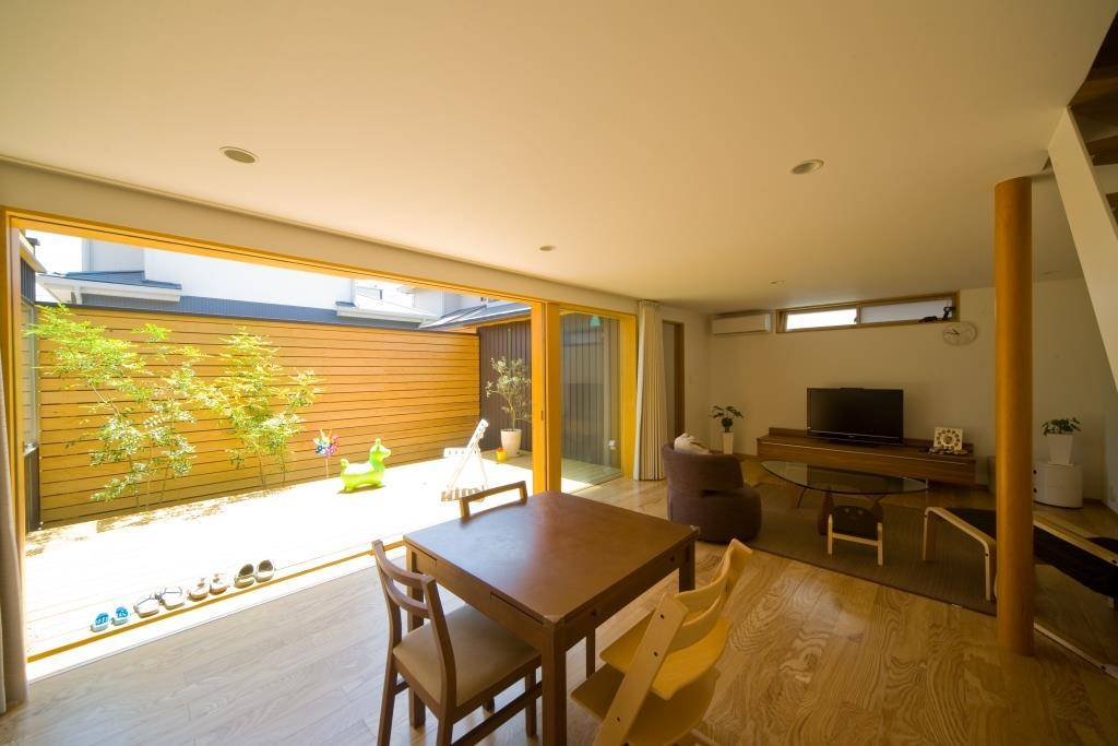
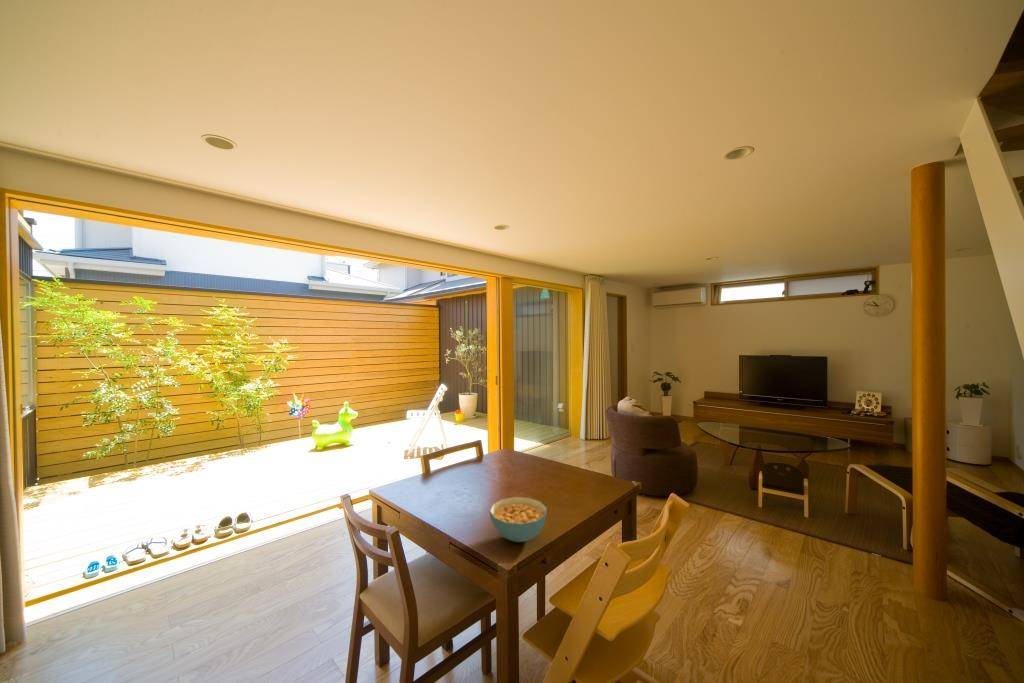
+ cereal bowl [489,496,548,543]
